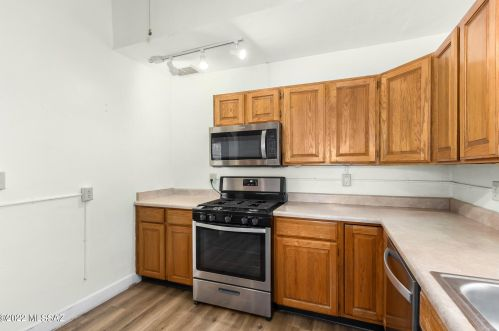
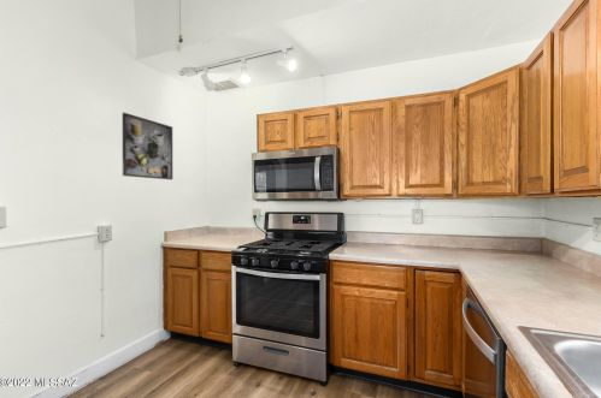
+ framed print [122,112,173,180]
